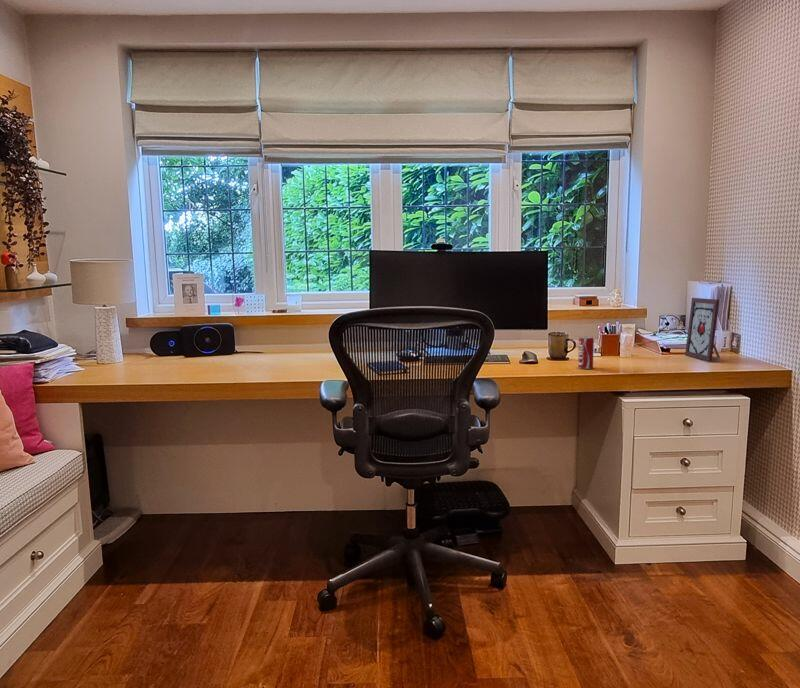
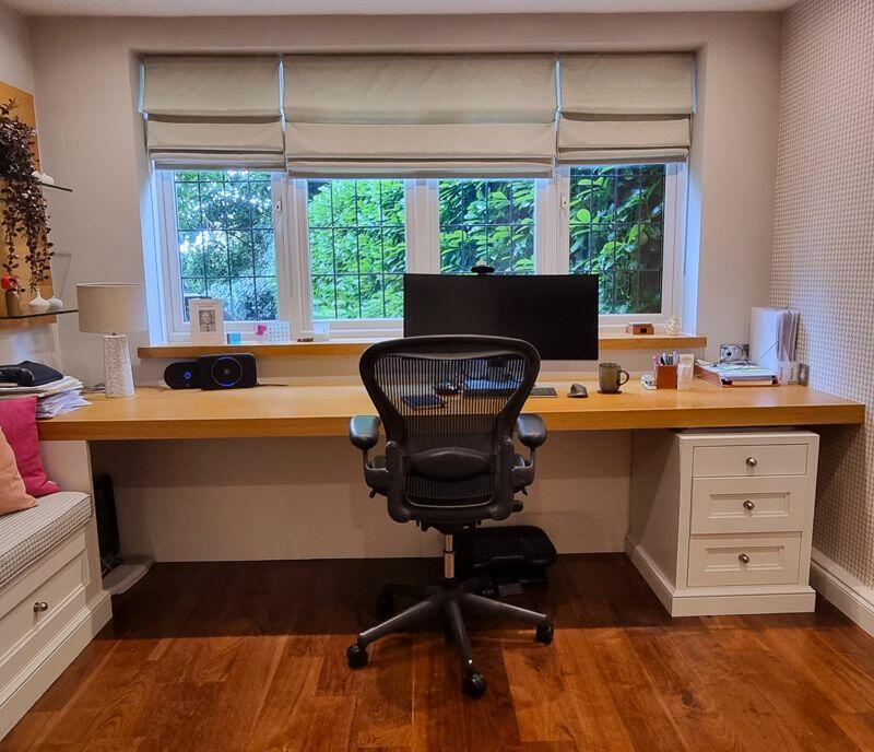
- beverage can [577,336,595,370]
- picture frame [684,297,721,362]
